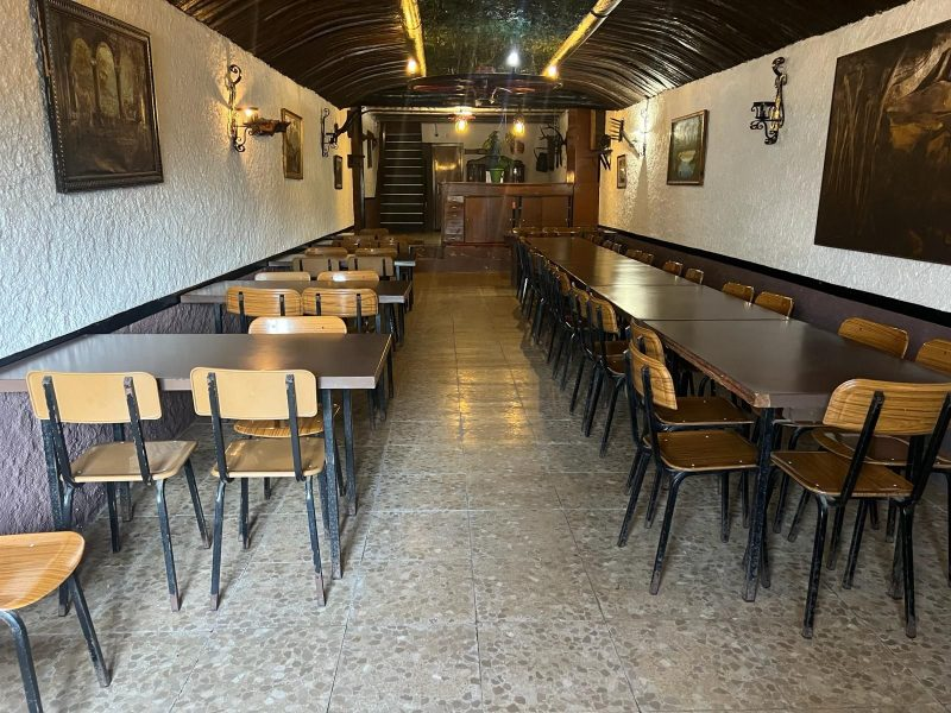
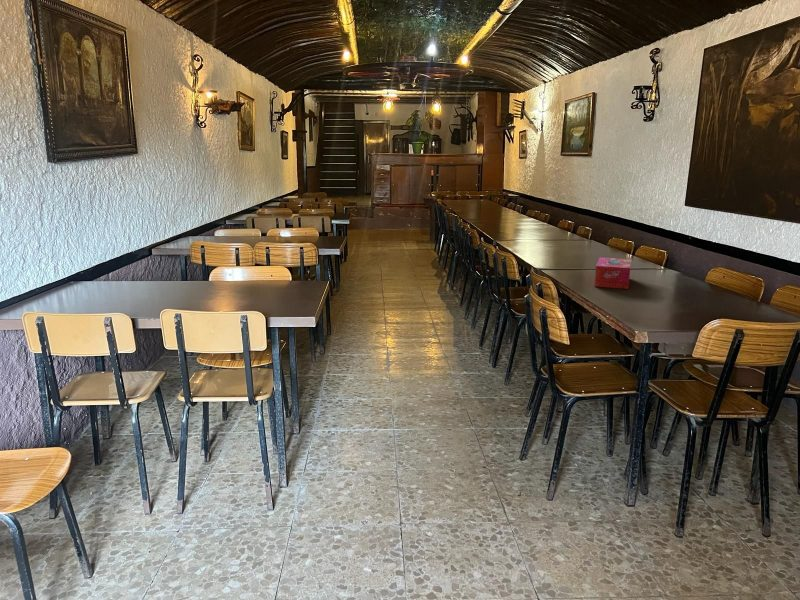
+ tissue box [593,256,632,290]
